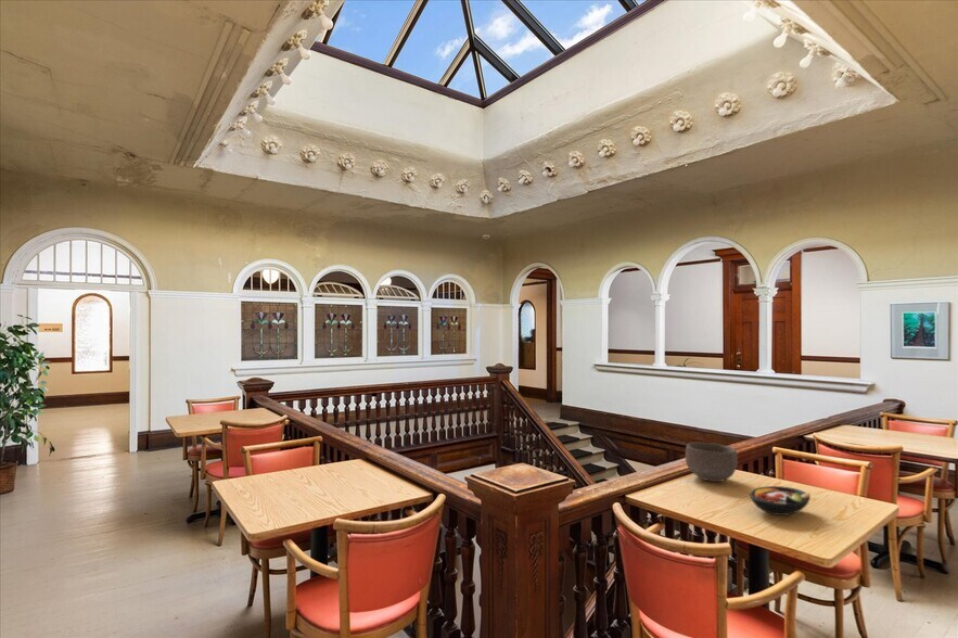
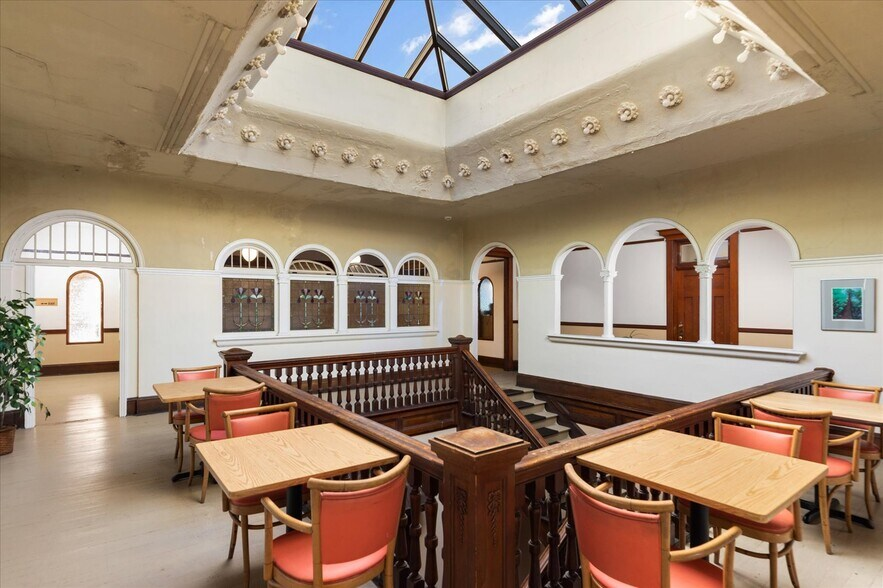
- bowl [749,485,812,516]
- bowl [685,442,739,483]
